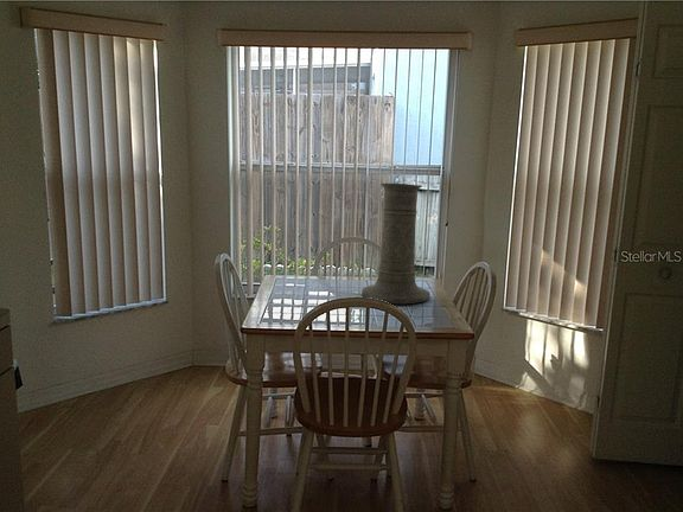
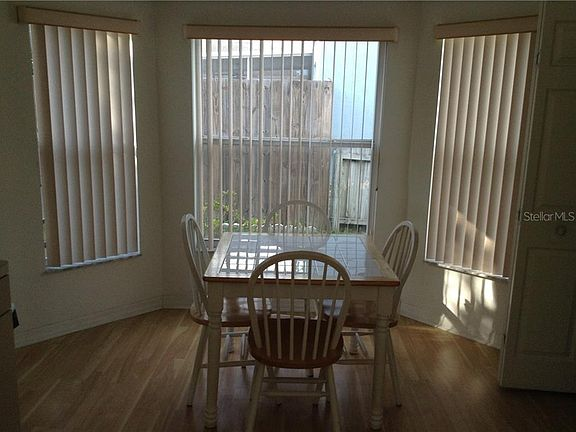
- vase [360,183,430,306]
